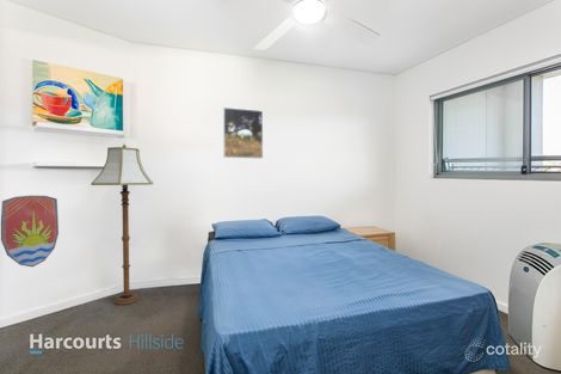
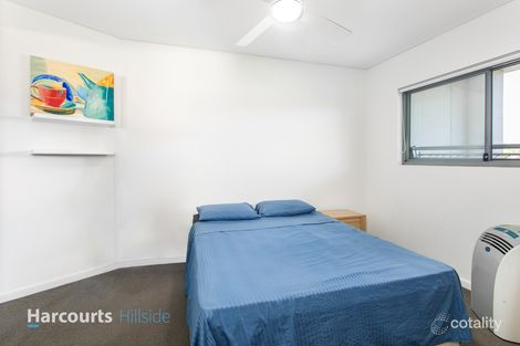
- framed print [222,106,264,160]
- decorative shield [0,195,60,268]
- floor lamp [90,143,154,306]
